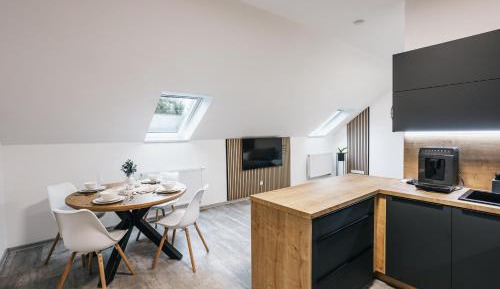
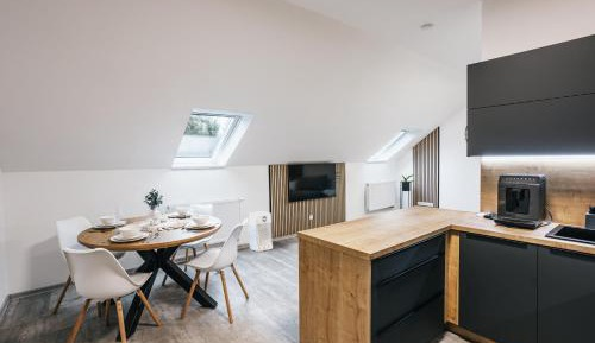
+ air purifier [248,211,274,253]
